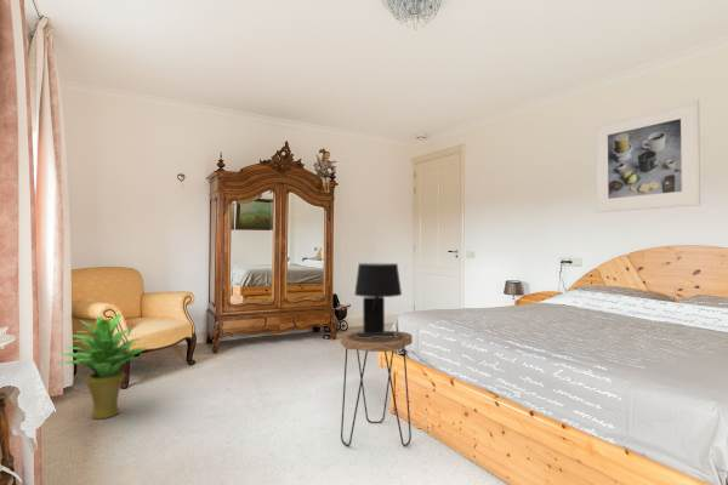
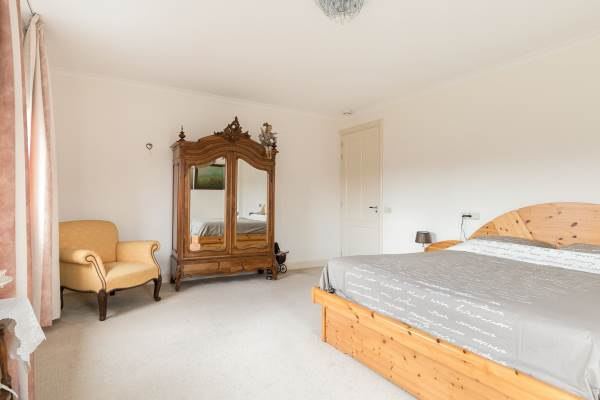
- table lamp [353,262,403,338]
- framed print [593,98,701,213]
- side table [340,330,414,447]
- potted plant [59,313,147,421]
